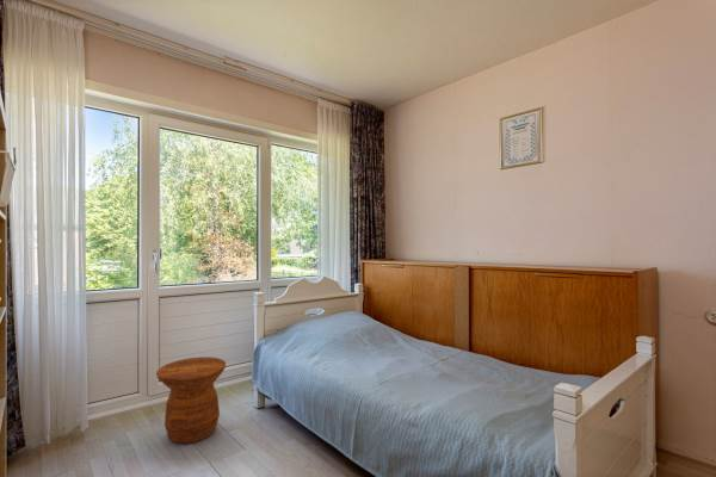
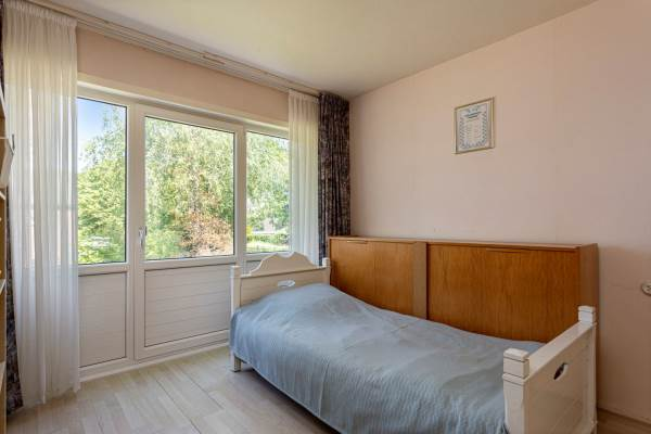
- side table [155,355,227,445]
